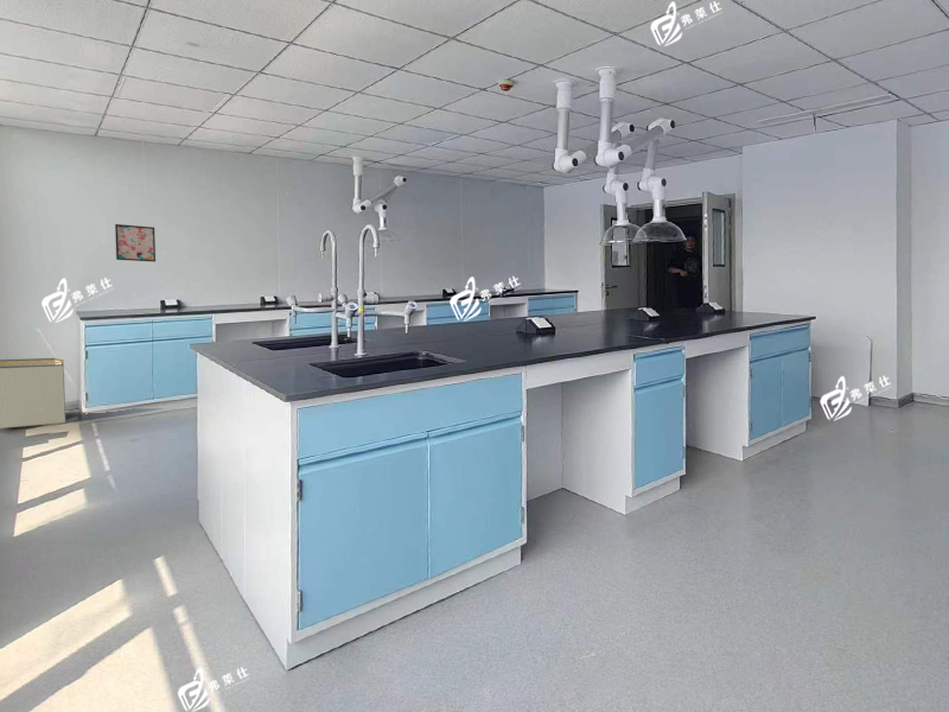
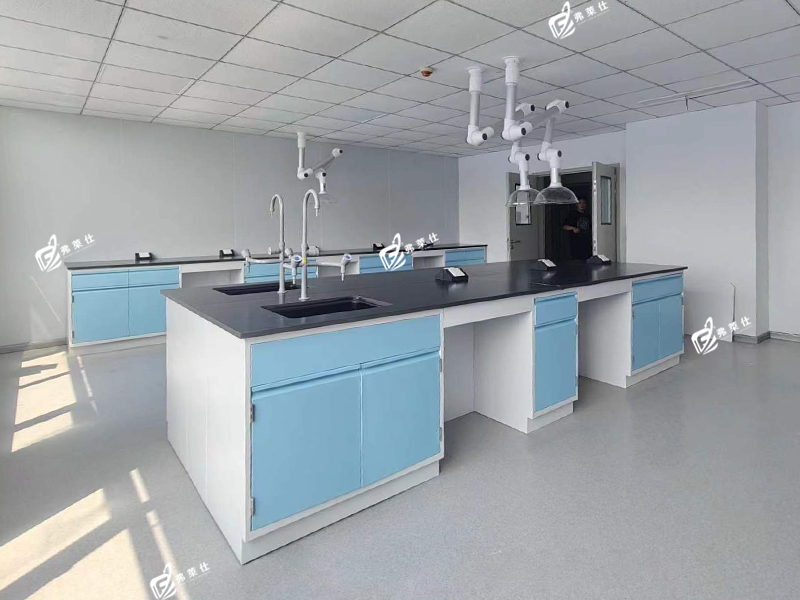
- storage bin [0,357,66,430]
- wall art [114,223,157,262]
